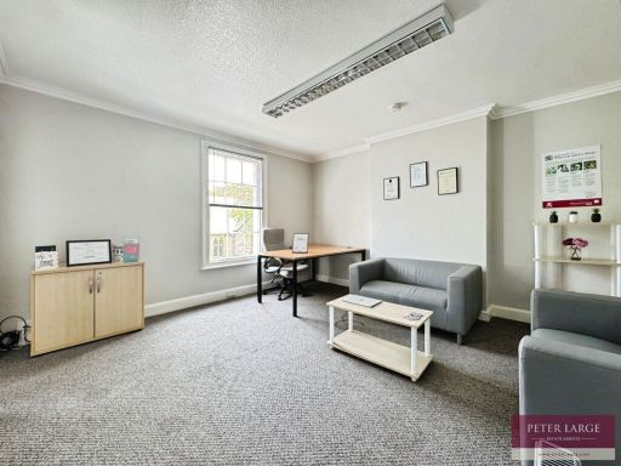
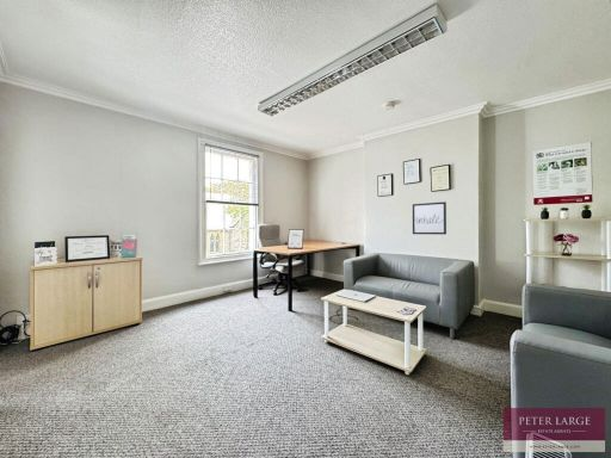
+ wall art [412,200,448,236]
